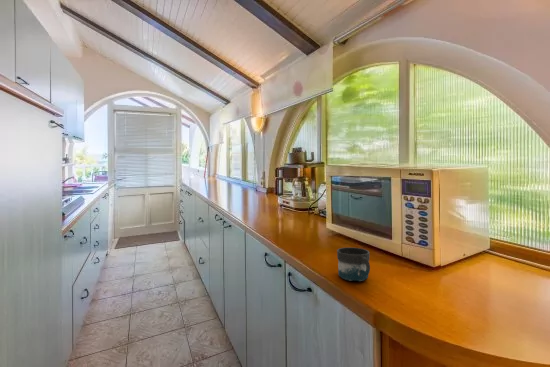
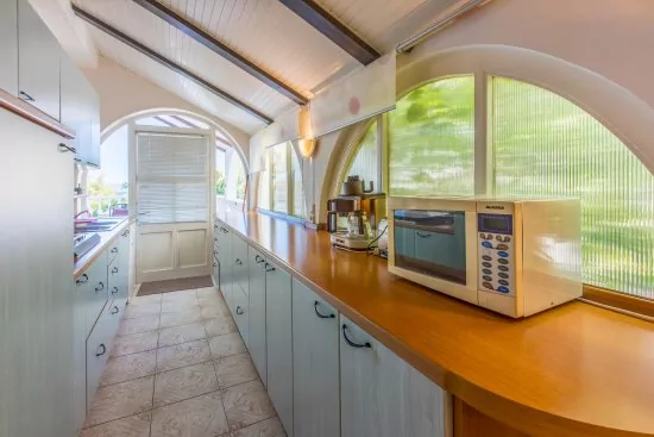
- mug [336,246,371,282]
